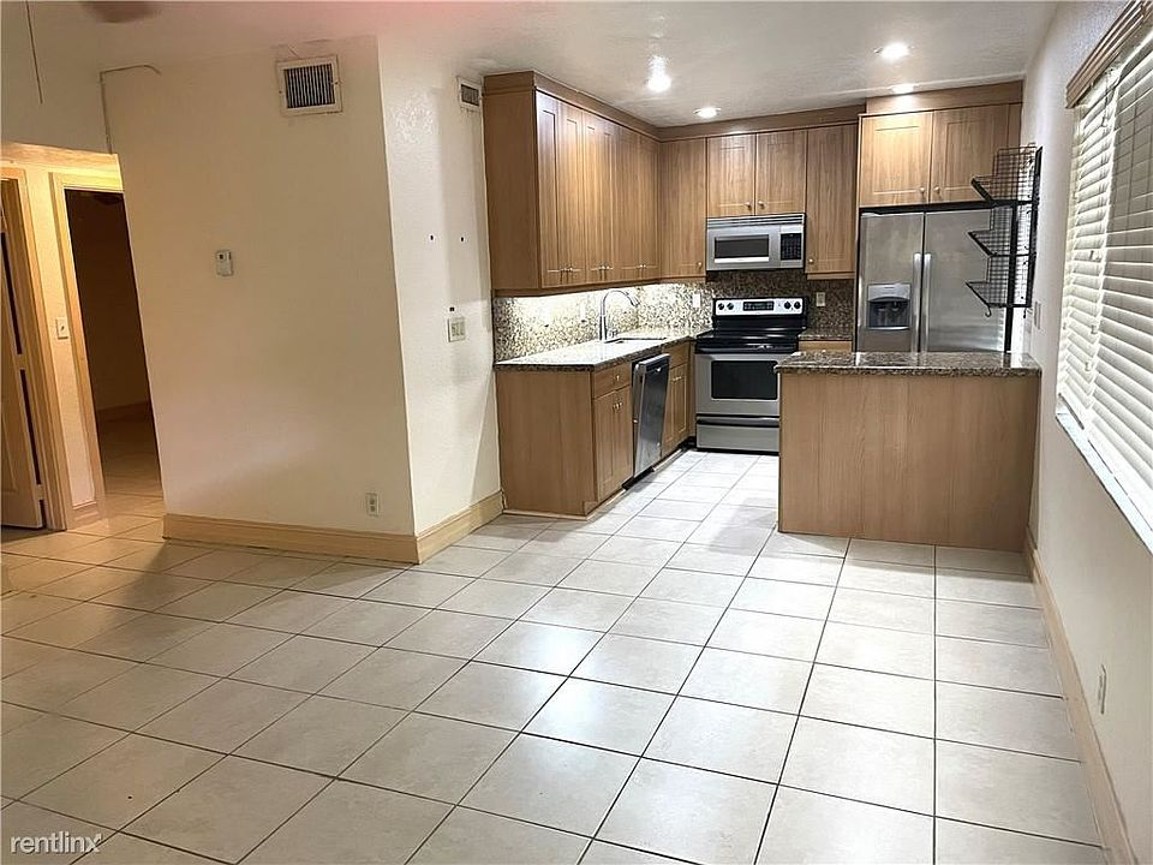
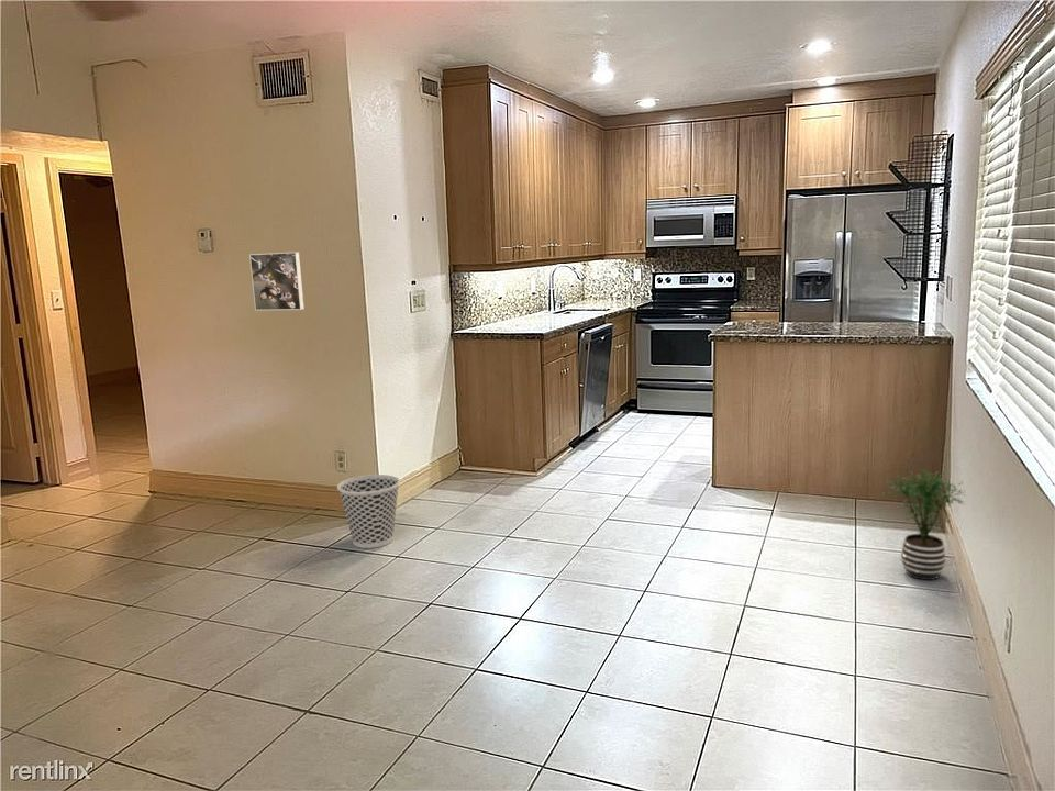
+ potted plant [880,467,967,581]
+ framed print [248,250,306,311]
+ wastebasket [336,474,401,549]
